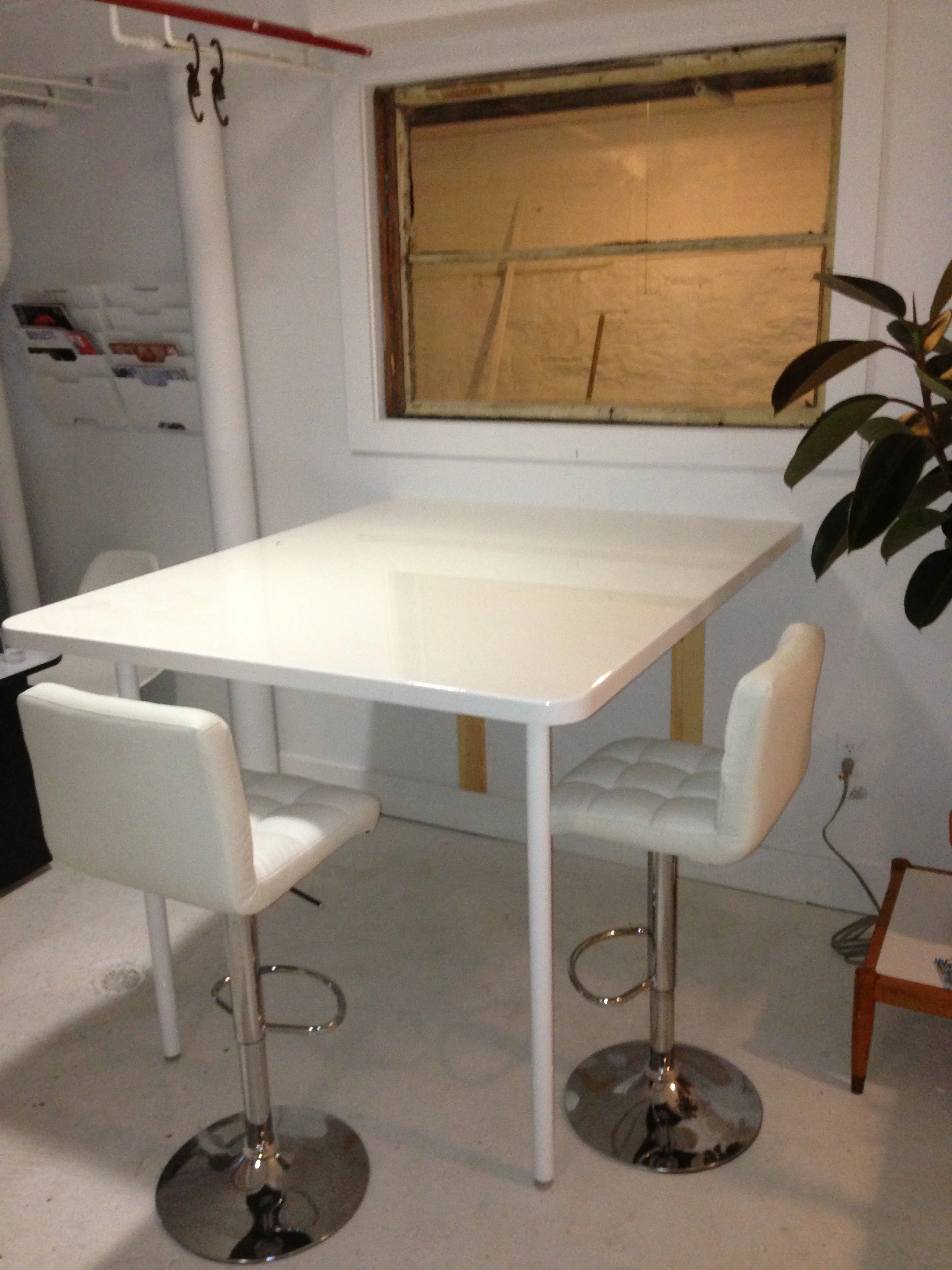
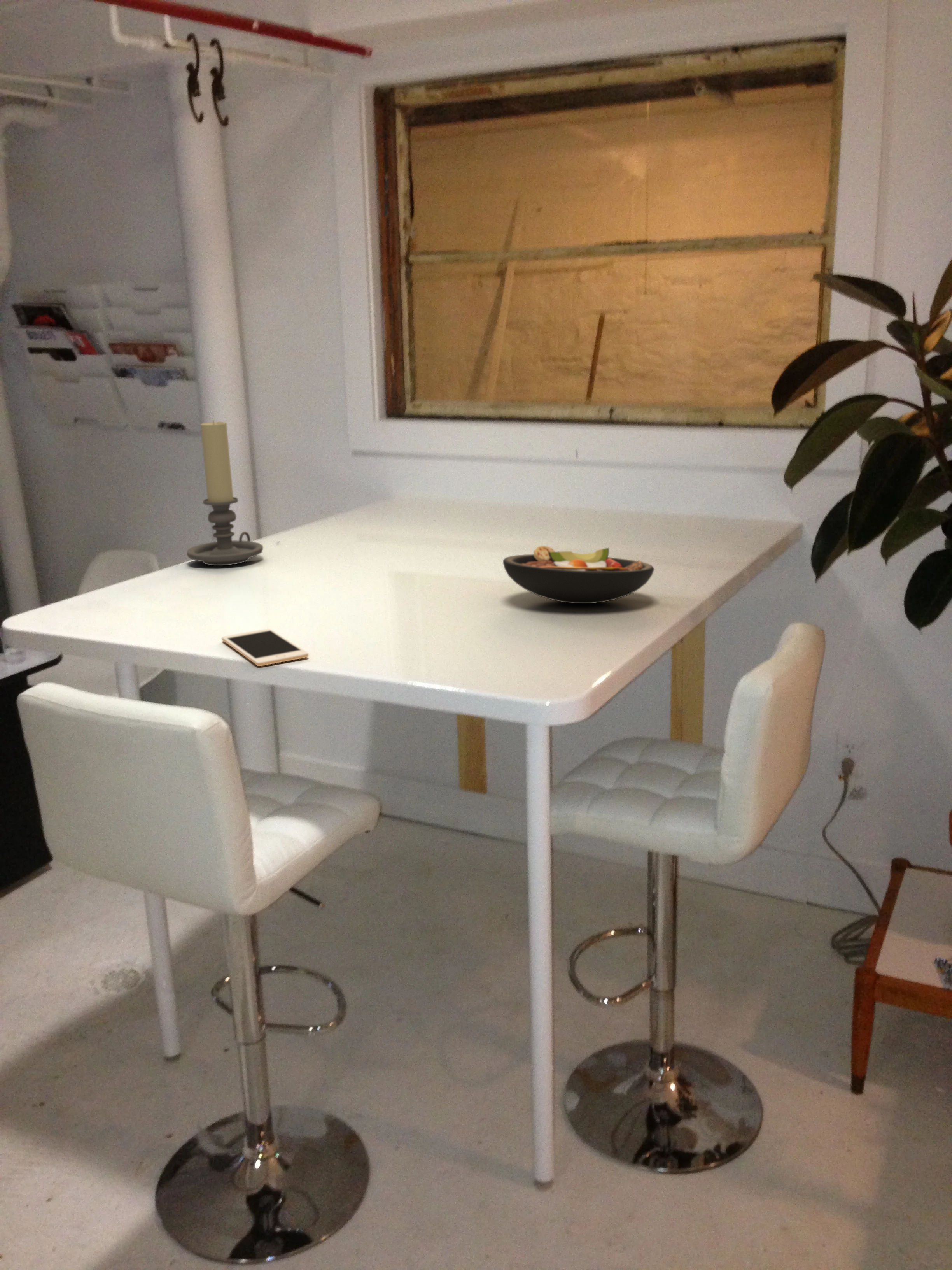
+ cell phone [221,628,309,667]
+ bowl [502,546,655,604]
+ candle holder [186,419,263,566]
